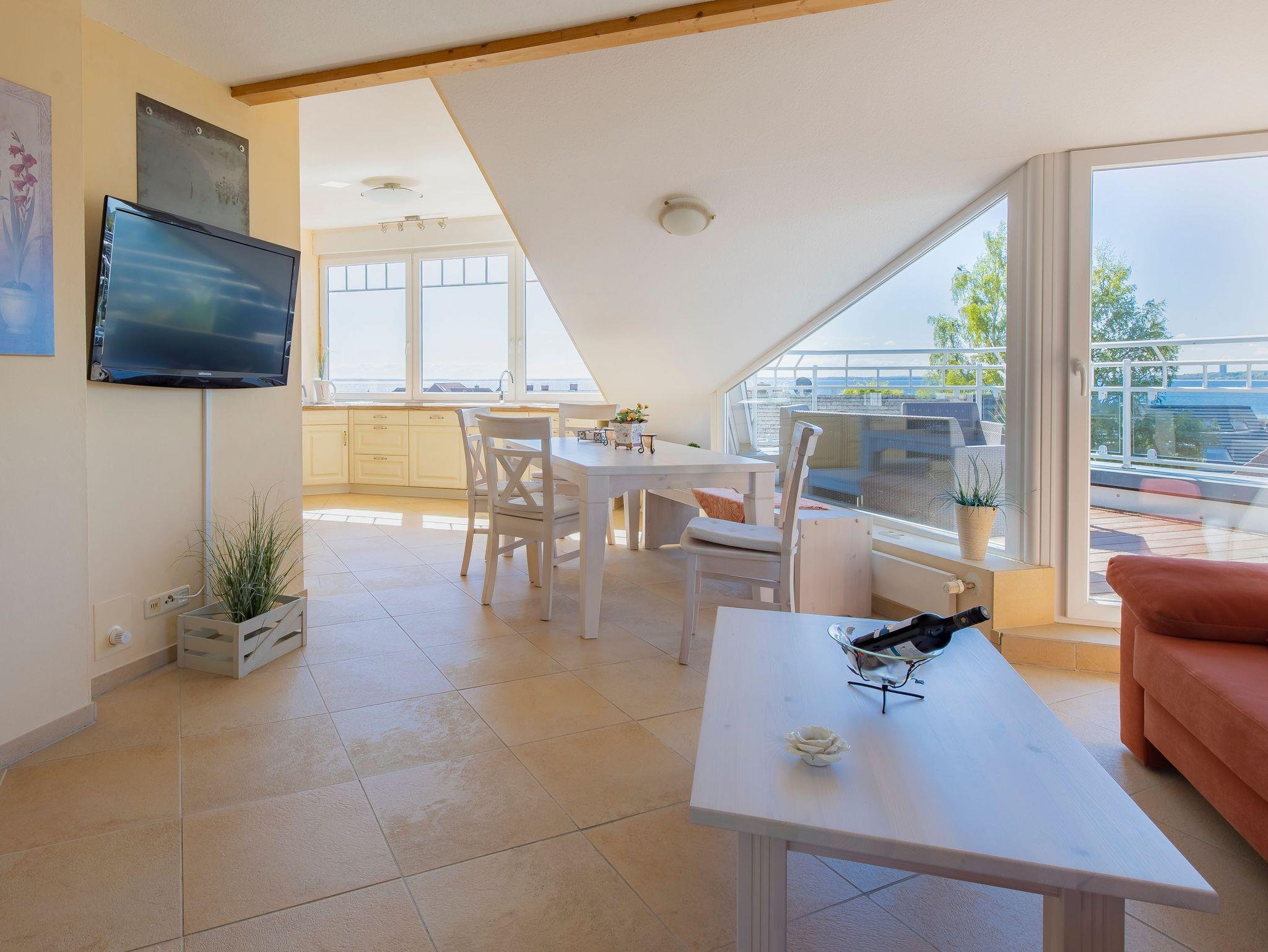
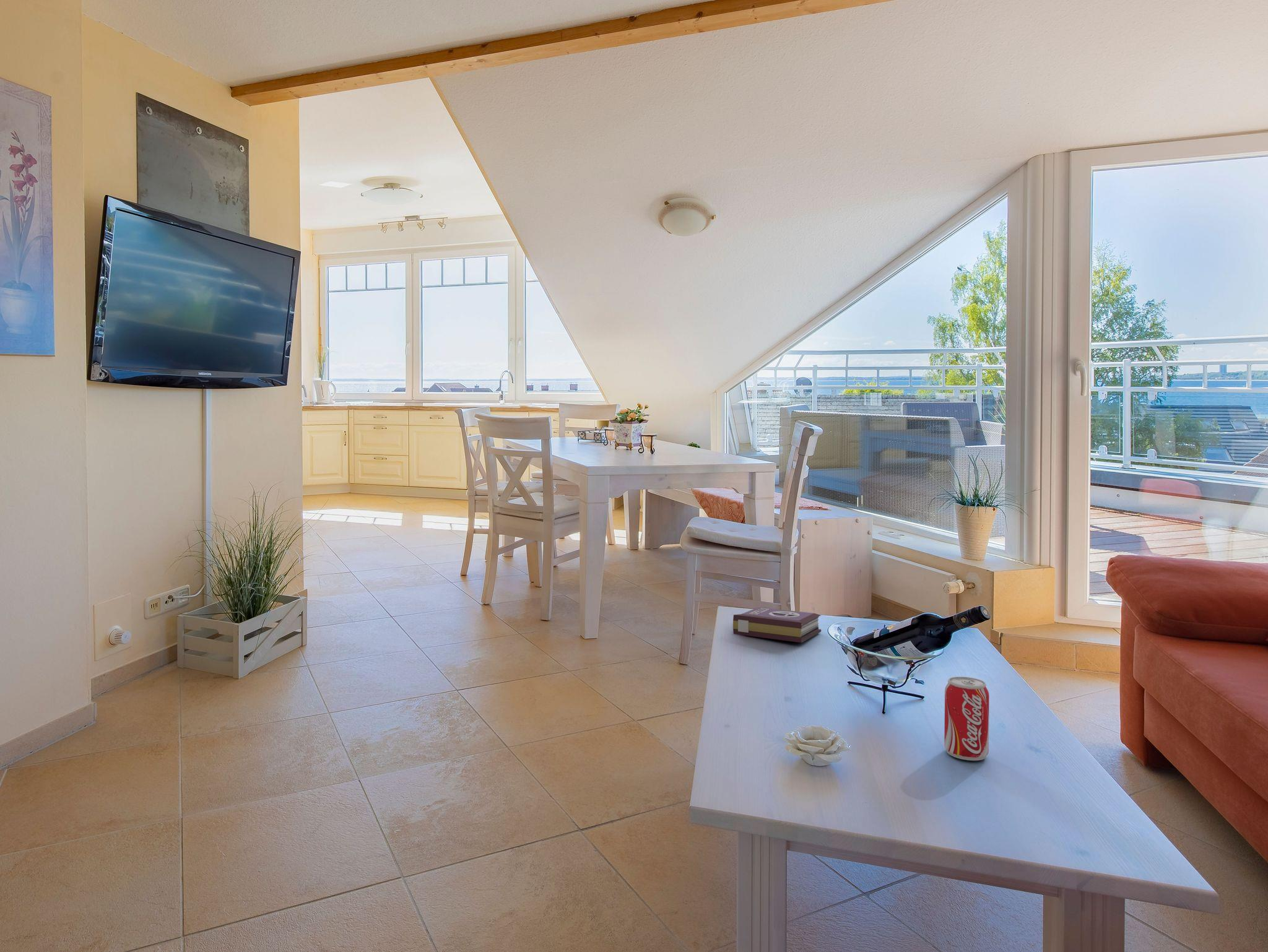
+ beverage can [944,676,990,761]
+ book [732,607,822,643]
